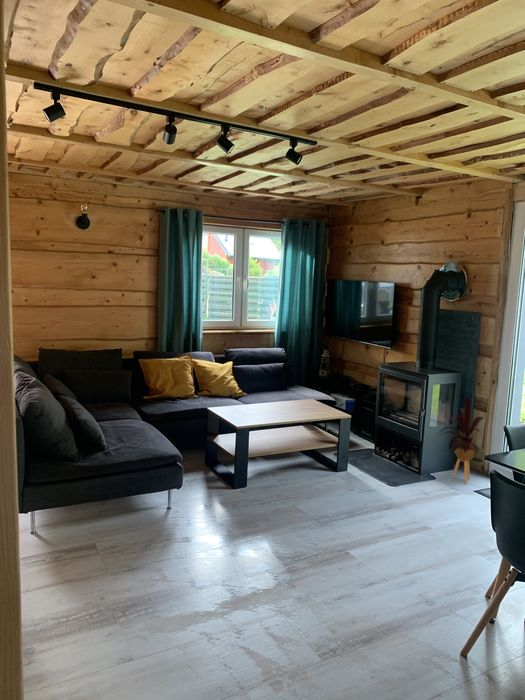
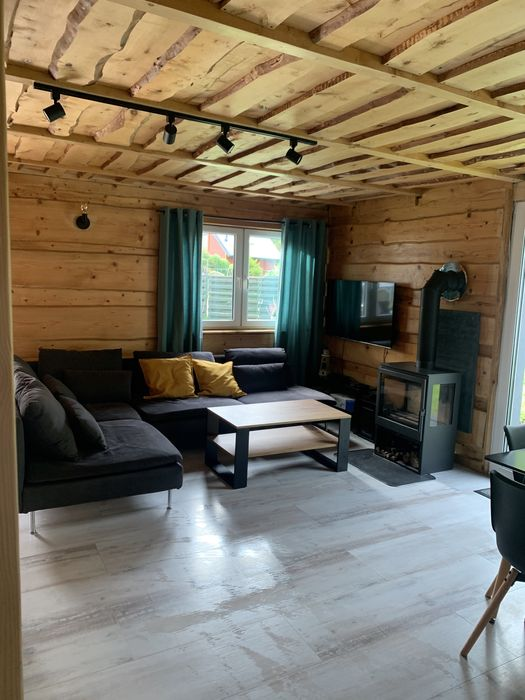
- house plant [436,397,486,484]
